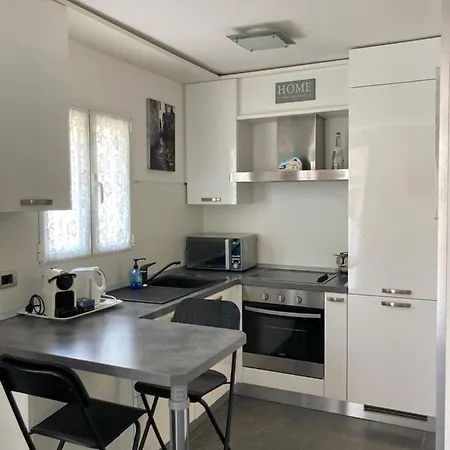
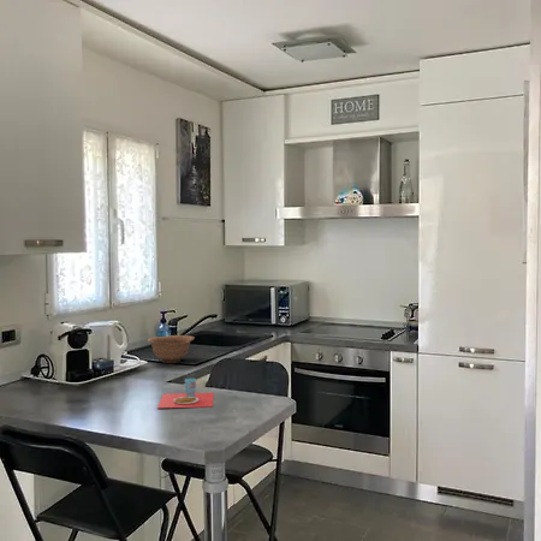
+ bowl [145,334,196,364]
+ placemat [156,377,215,409]
